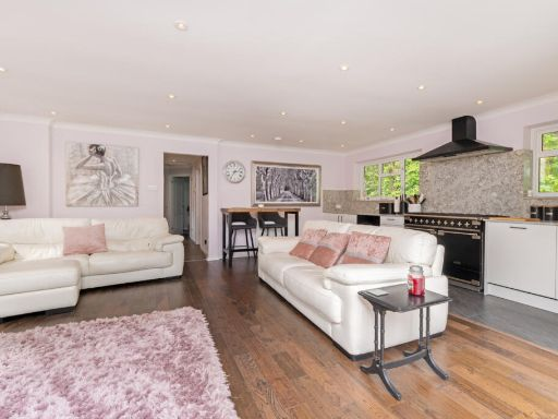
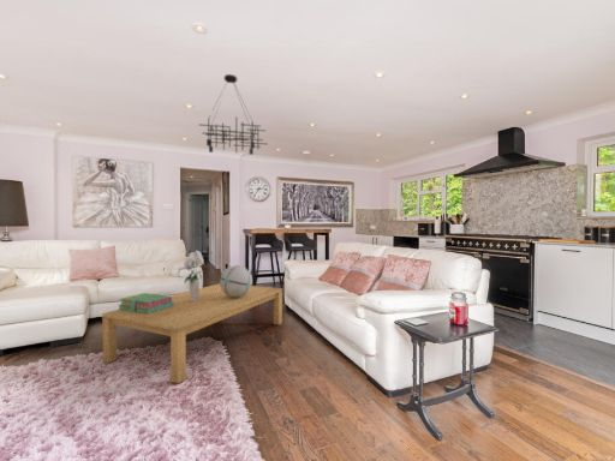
+ chandelier [198,73,269,156]
+ decorative sphere [219,264,253,298]
+ bouquet [181,250,205,301]
+ coffee table [101,282,283,384]
+ stack of books [117,292,173,313]
